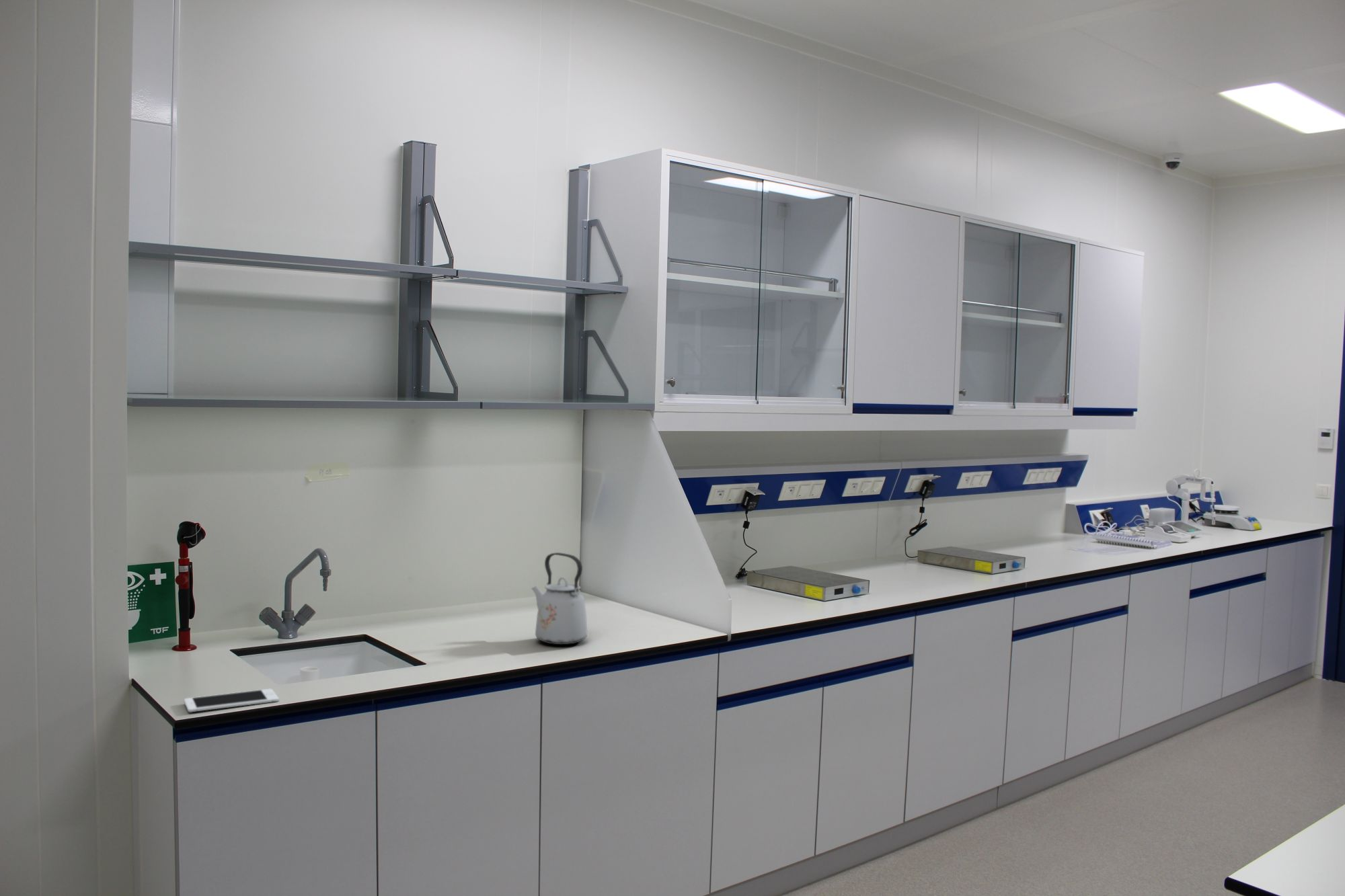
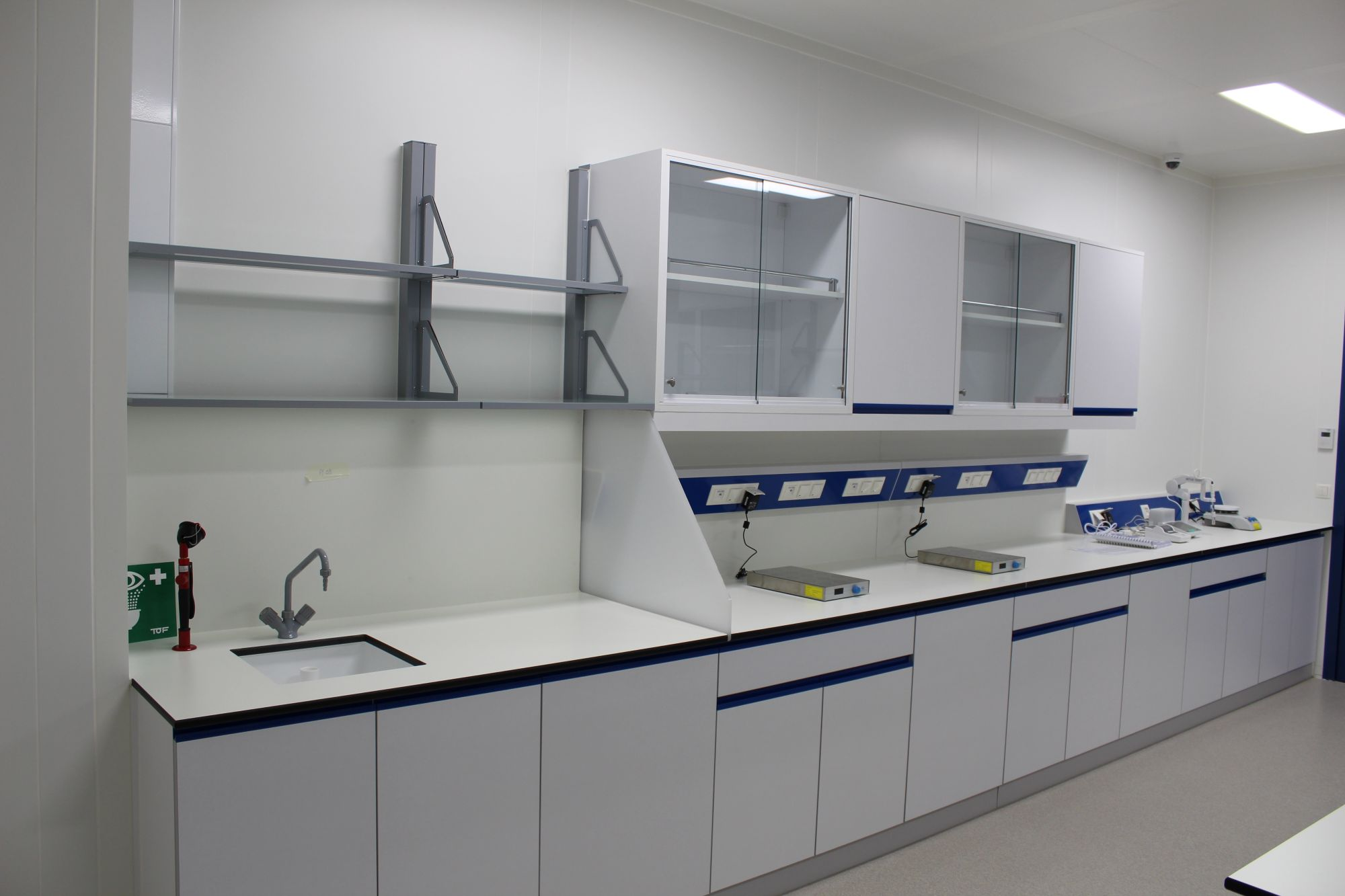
- kettle [531,552,588,645]
- cell phone [184,688,279,712]
